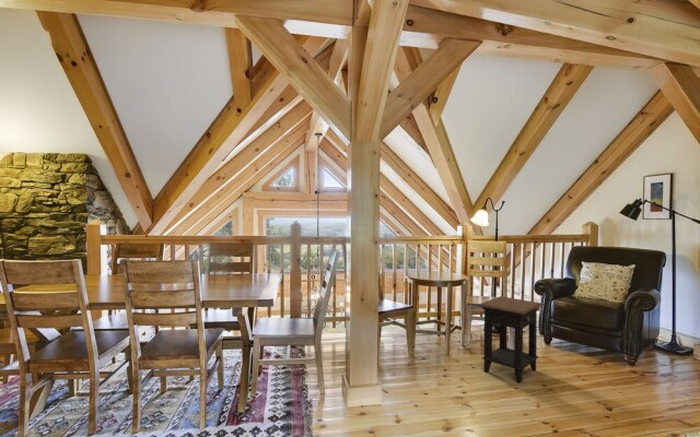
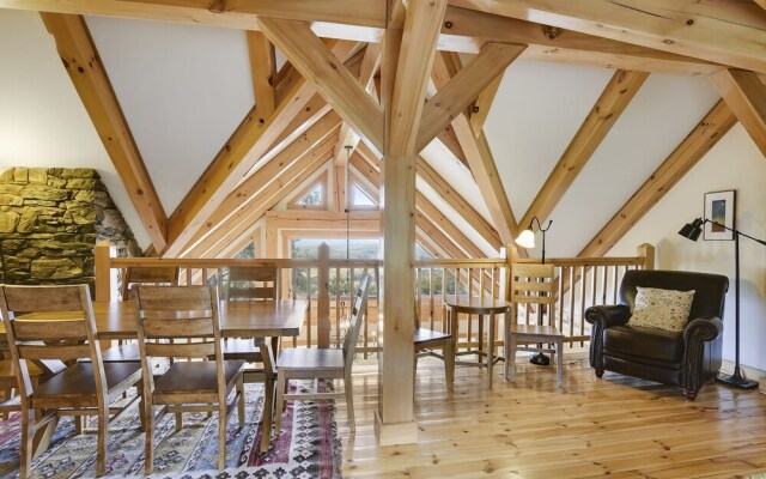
- side table [477,295,544,385]
